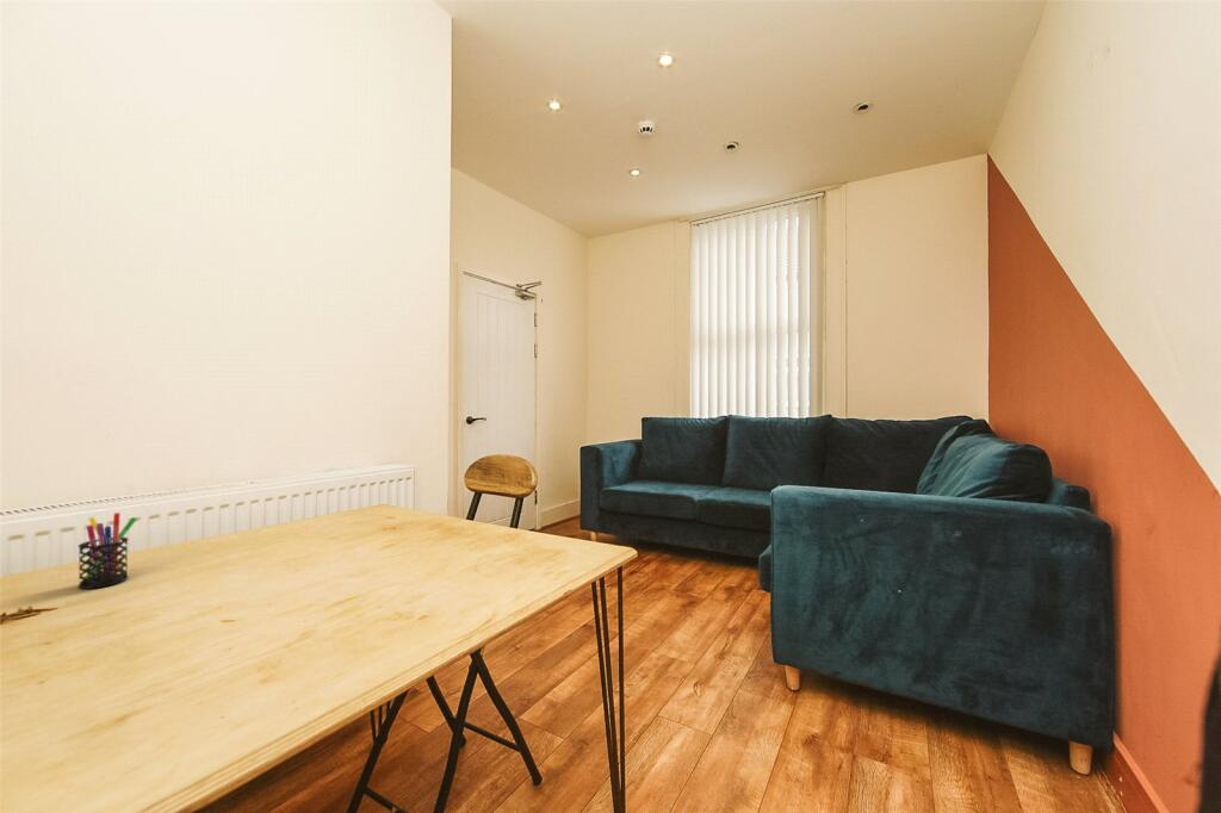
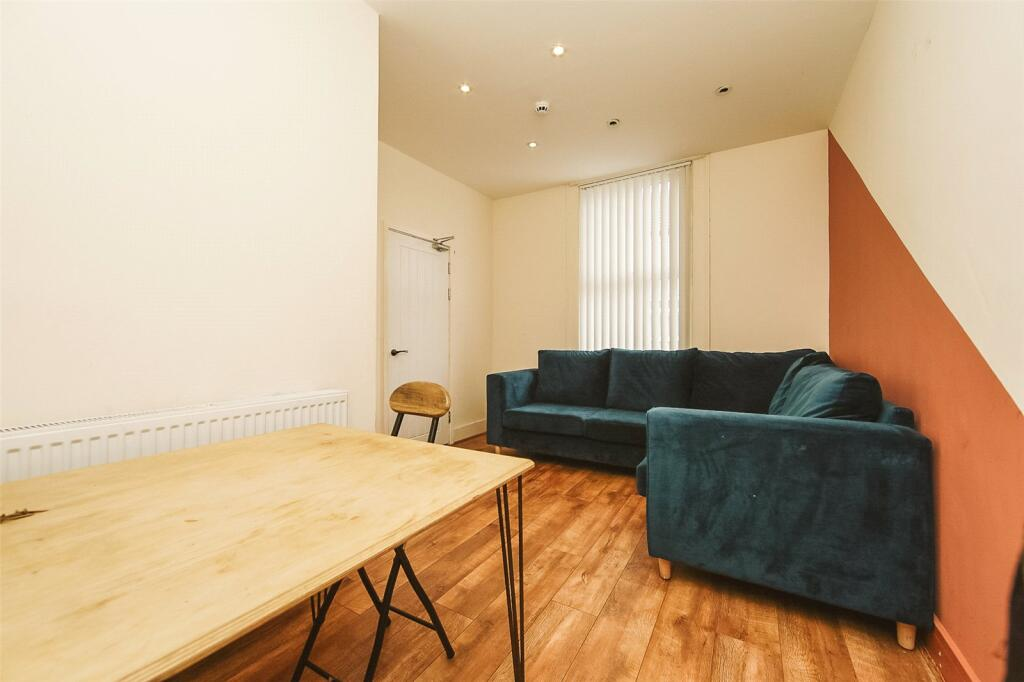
- pen holder [78,511,138,590]
